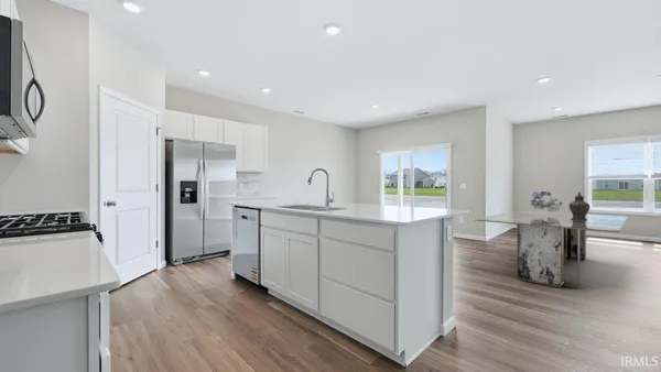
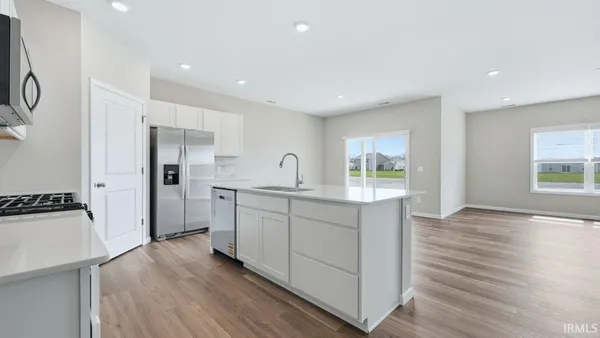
- decorative urn [568,190,590,220]
- dining table [472,209,629,289]
- bouquet [528,190,563,212]
